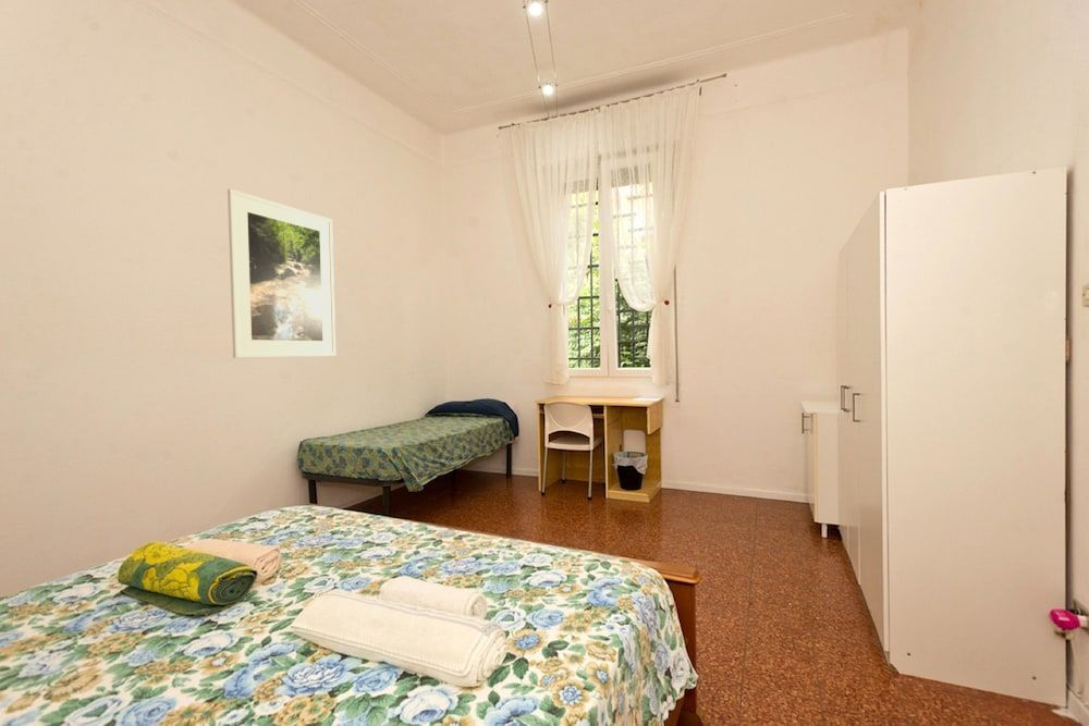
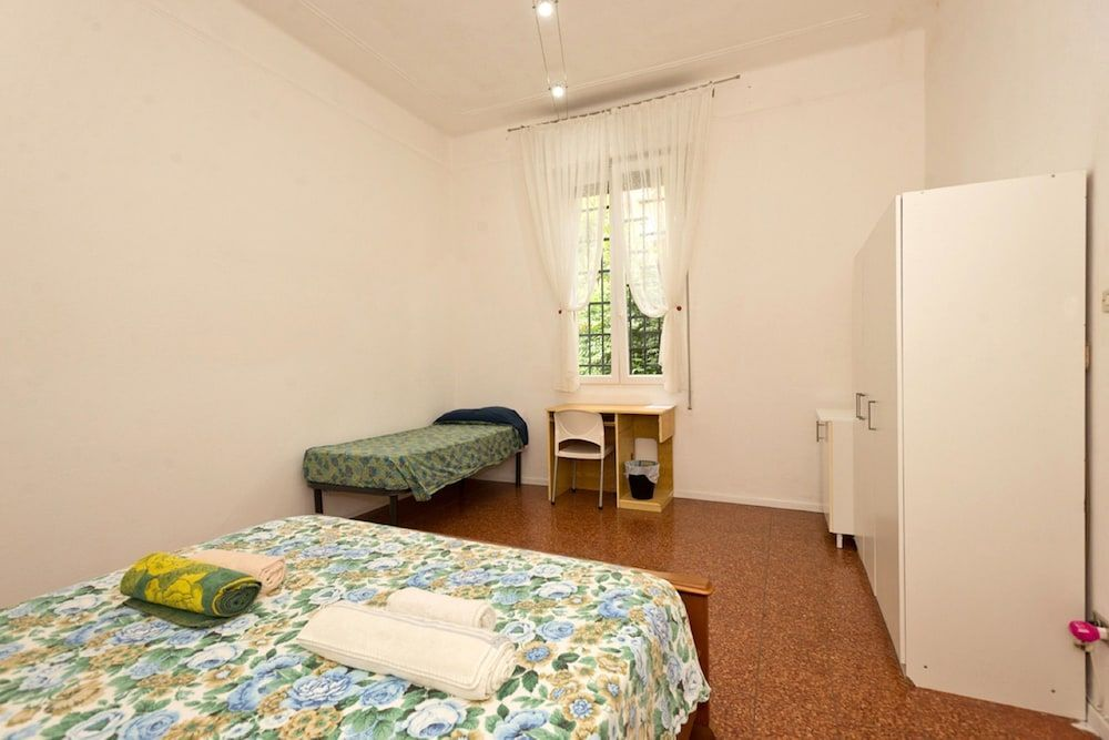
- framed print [227,188,337,359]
